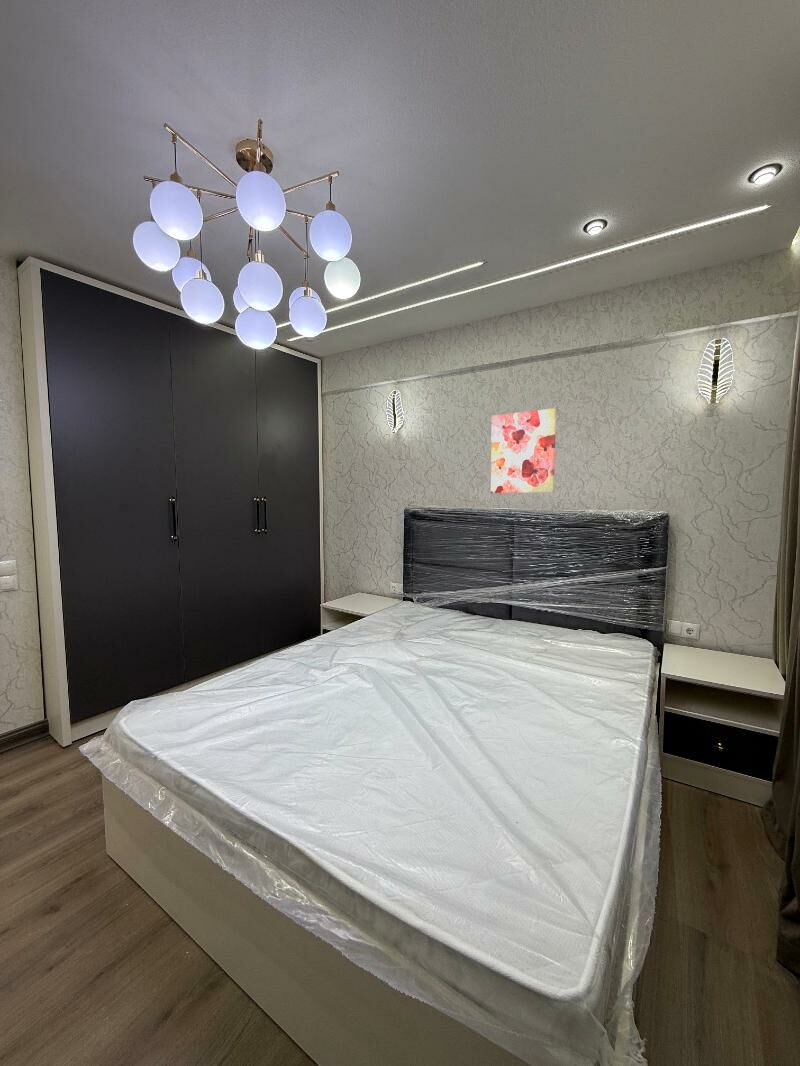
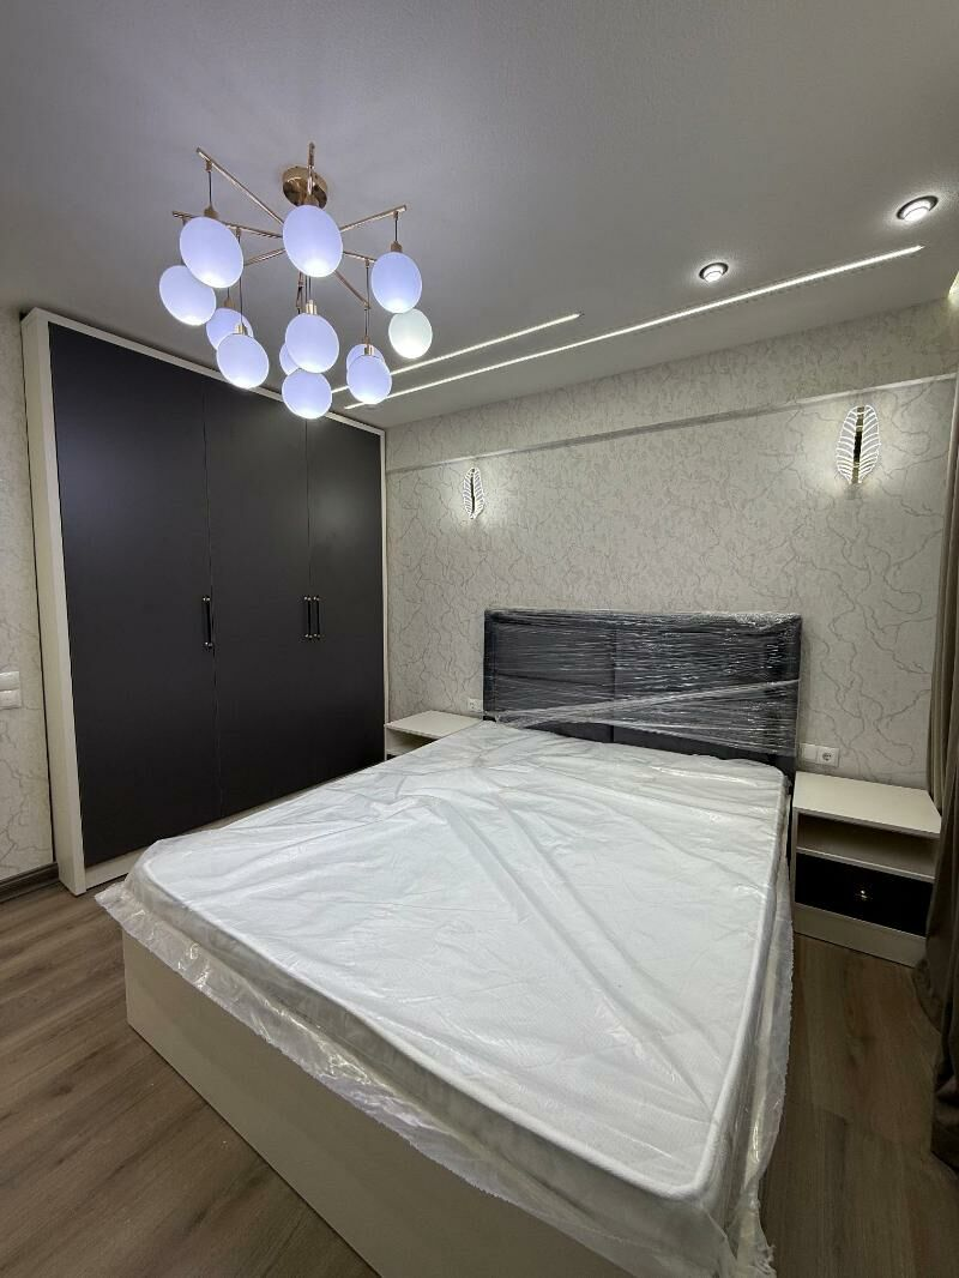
- wall art [490,407,557,494]
